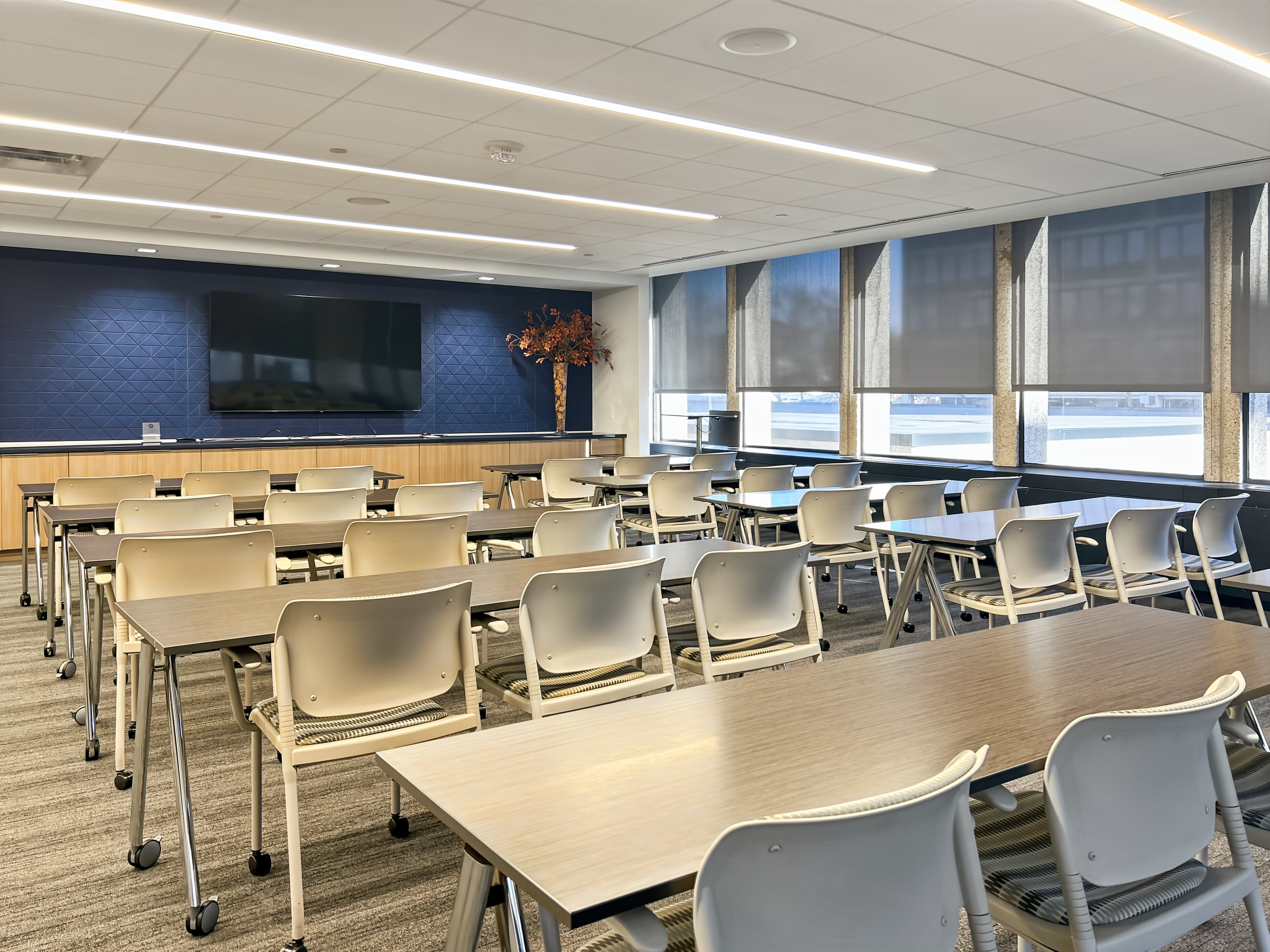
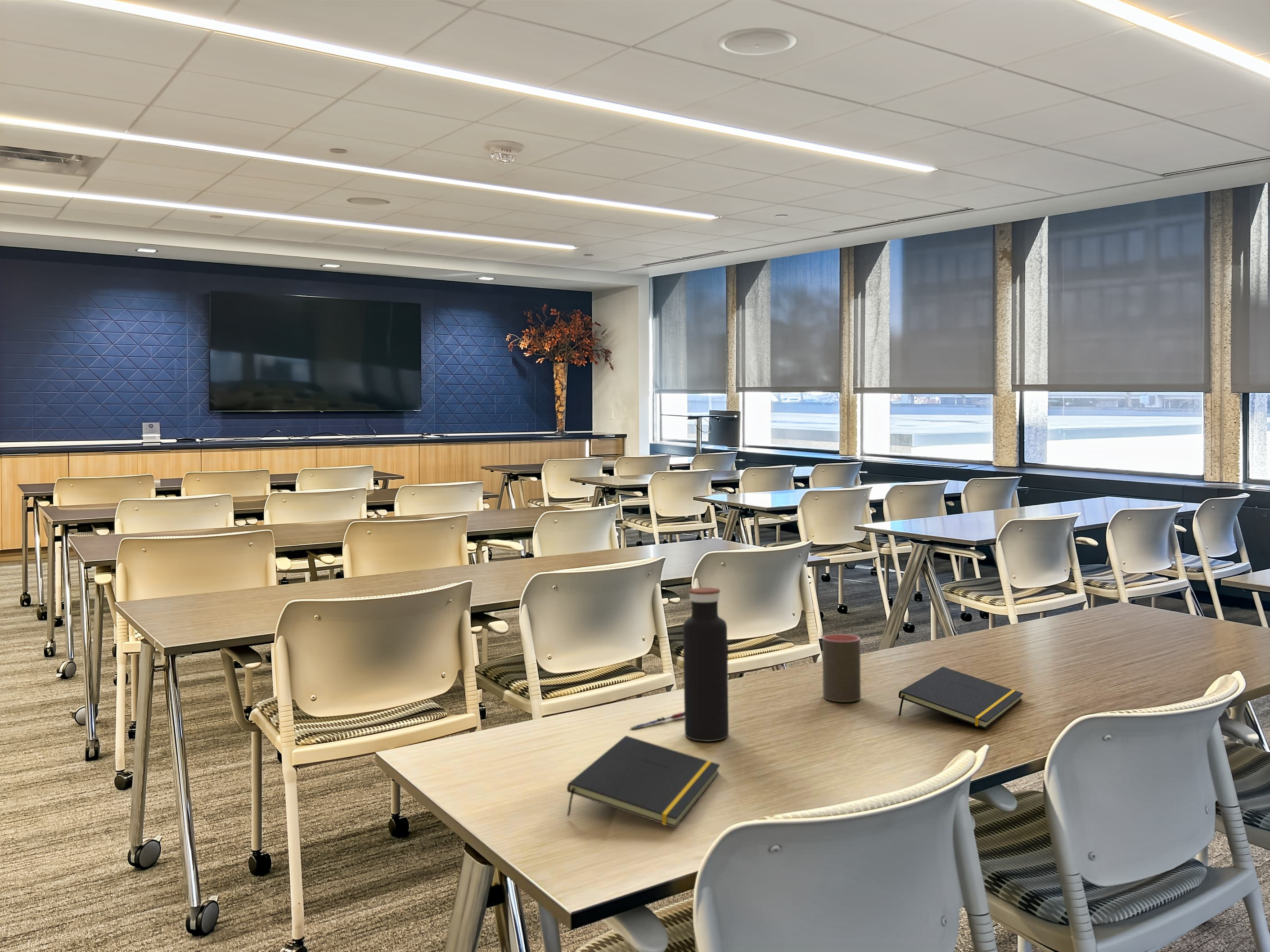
+ notepad [898,666,1024,729]
+ cup [822,633,861,702]
+ notepad [567,735,721,828]
+ pen [629,711,685,730]
+ water bottle [683,587,729,742]
